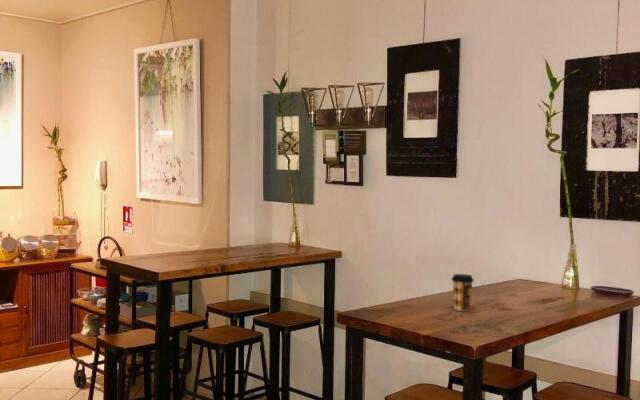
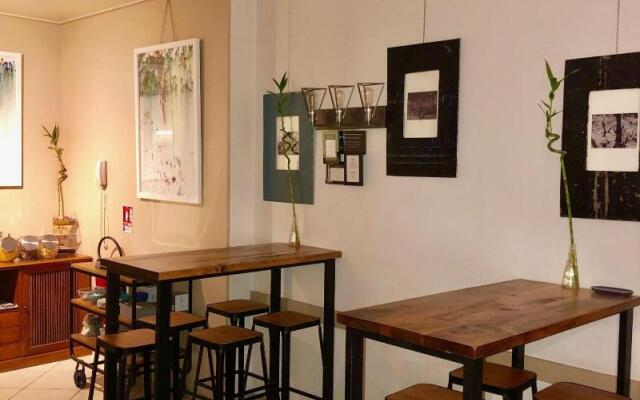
- coffee cup [450,273,475,312]
